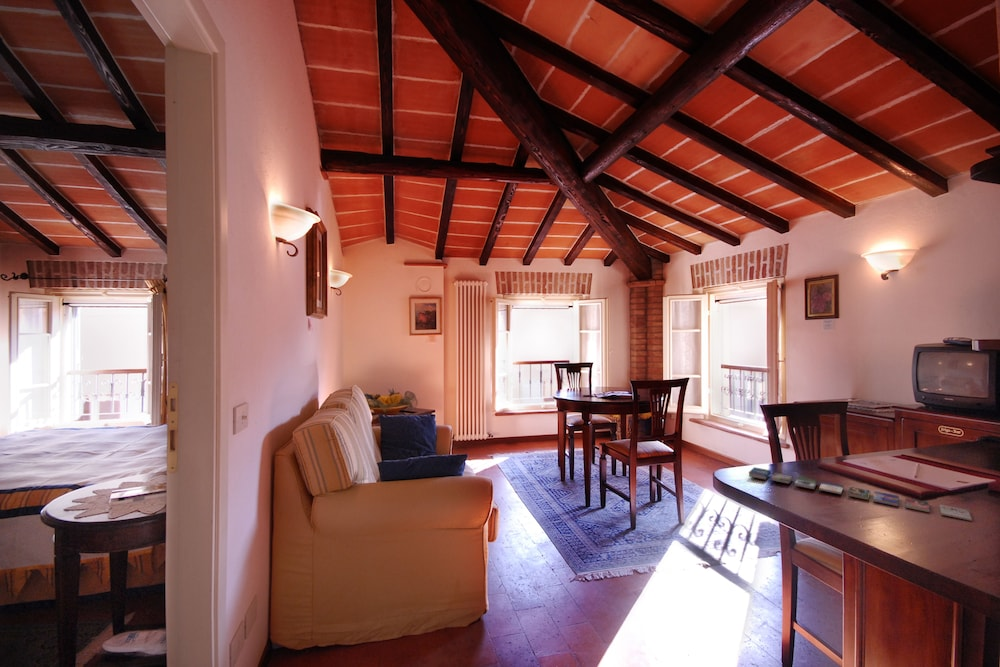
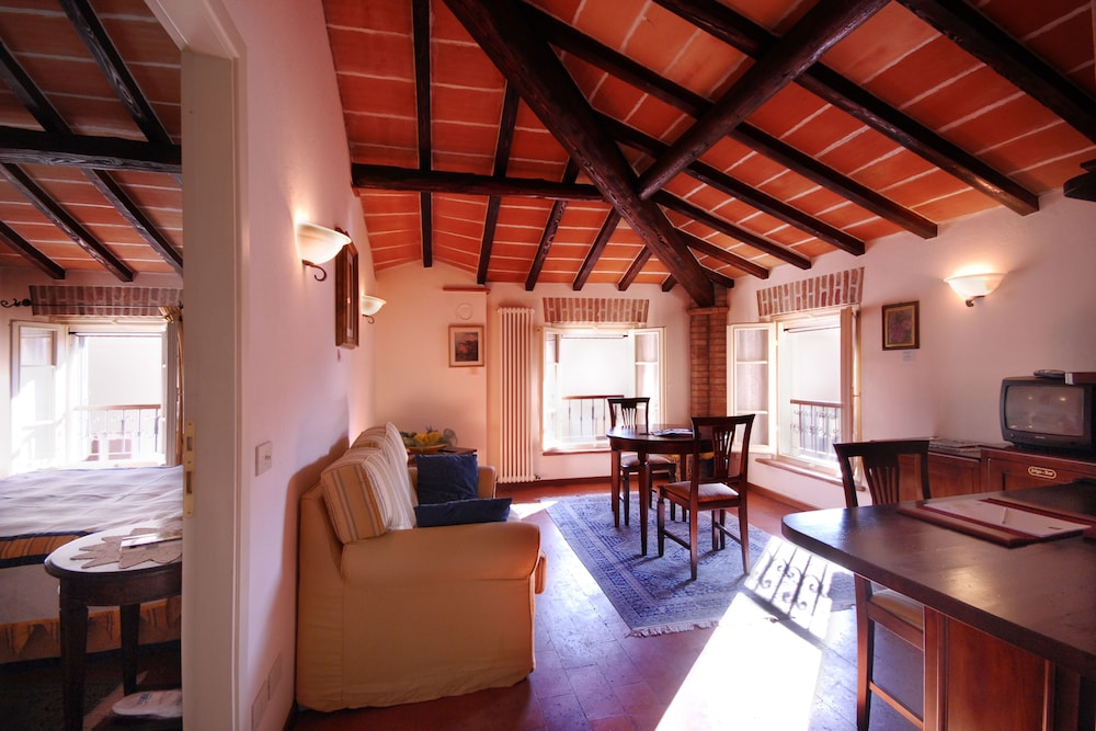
- book [748,466,973,522]
